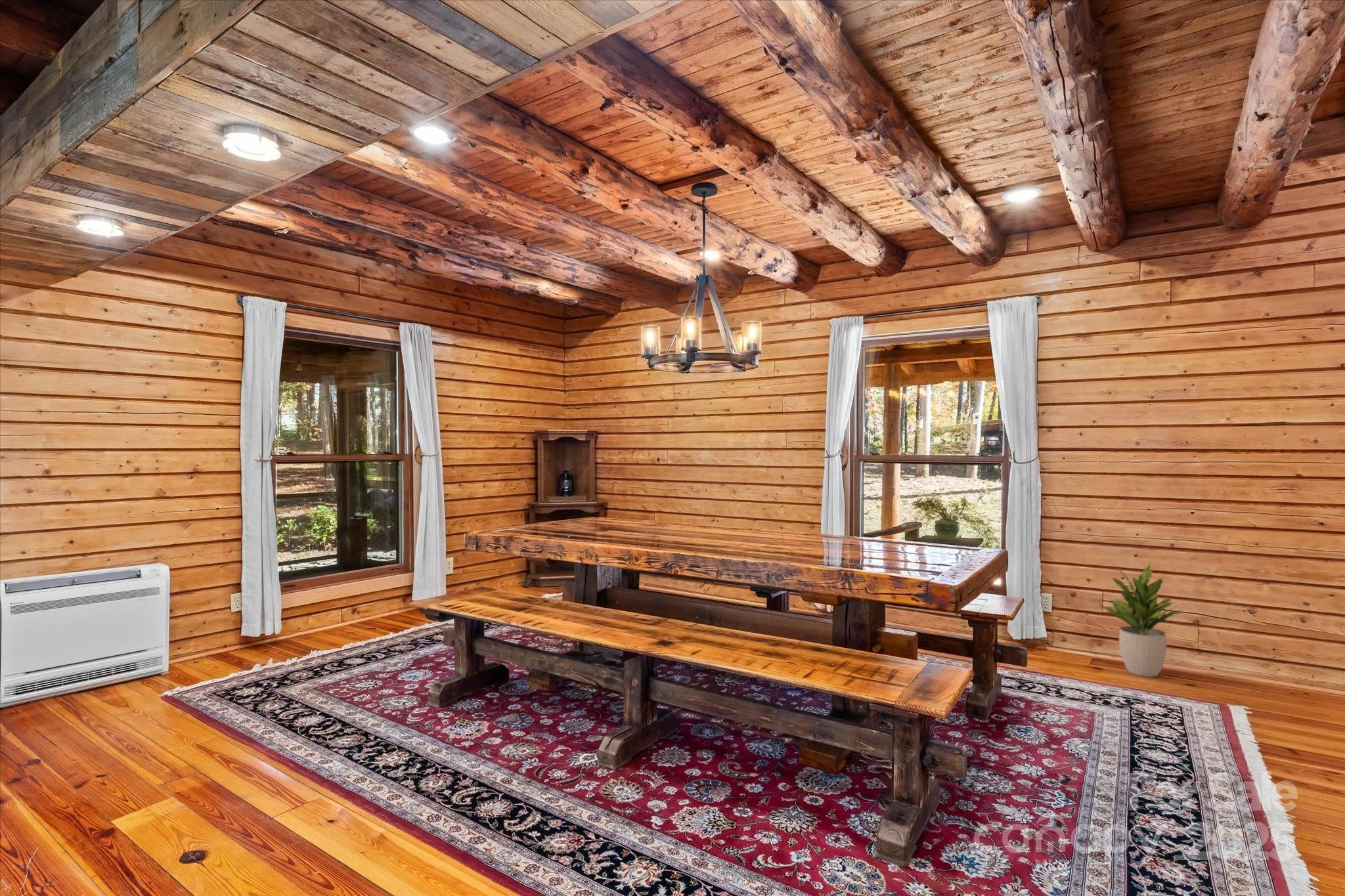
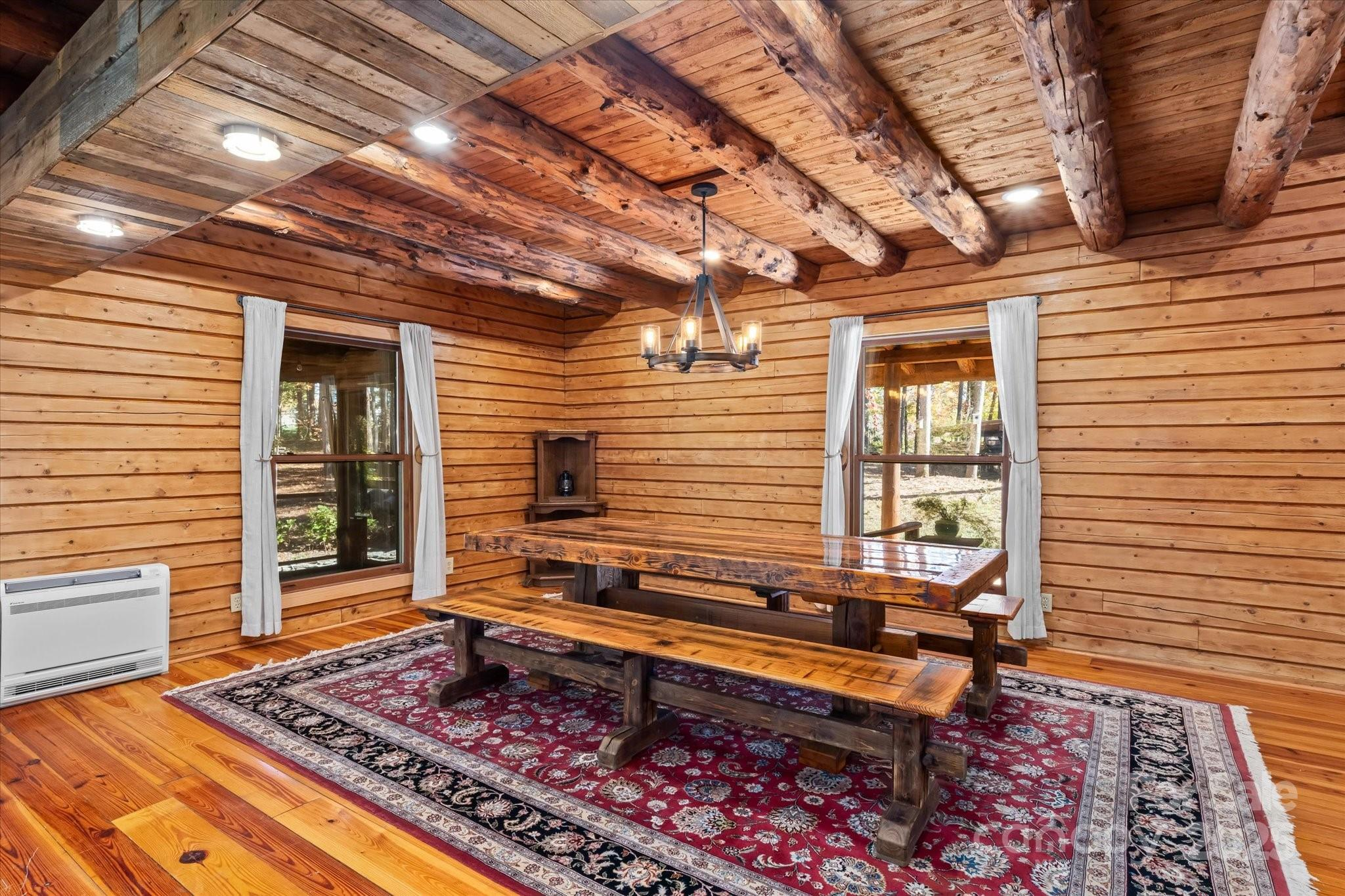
- potted plant [1098,562,1184,677]
